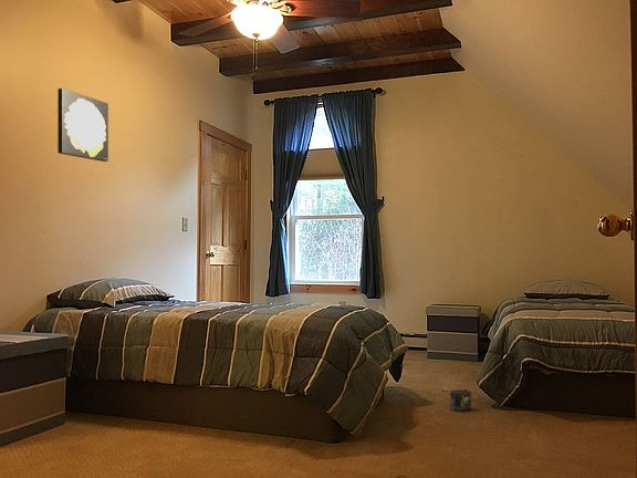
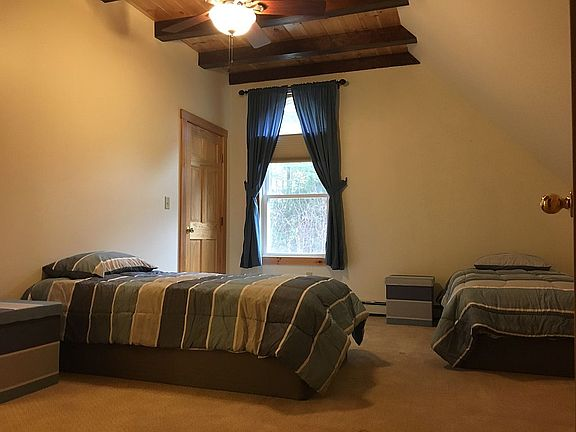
- wall art [56,87,109,163]
- box [449,388,472,413]
